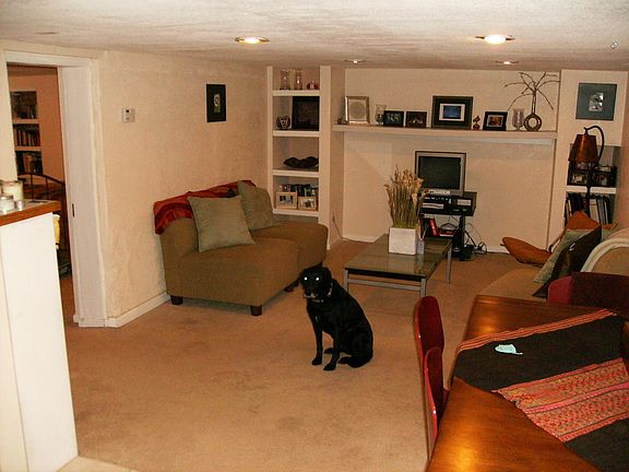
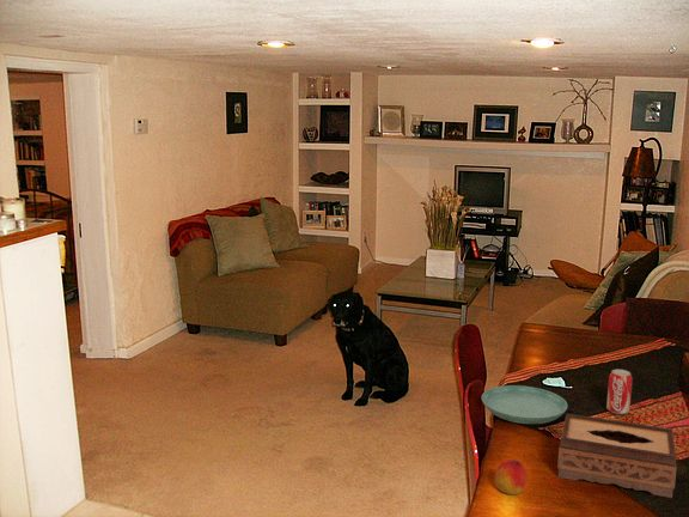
+ saucer [481,384,568,425]
+ beverage can [605,369,634,415]
+ peach [494,458,529,497]
+ tissue box [556,412,678,499]
